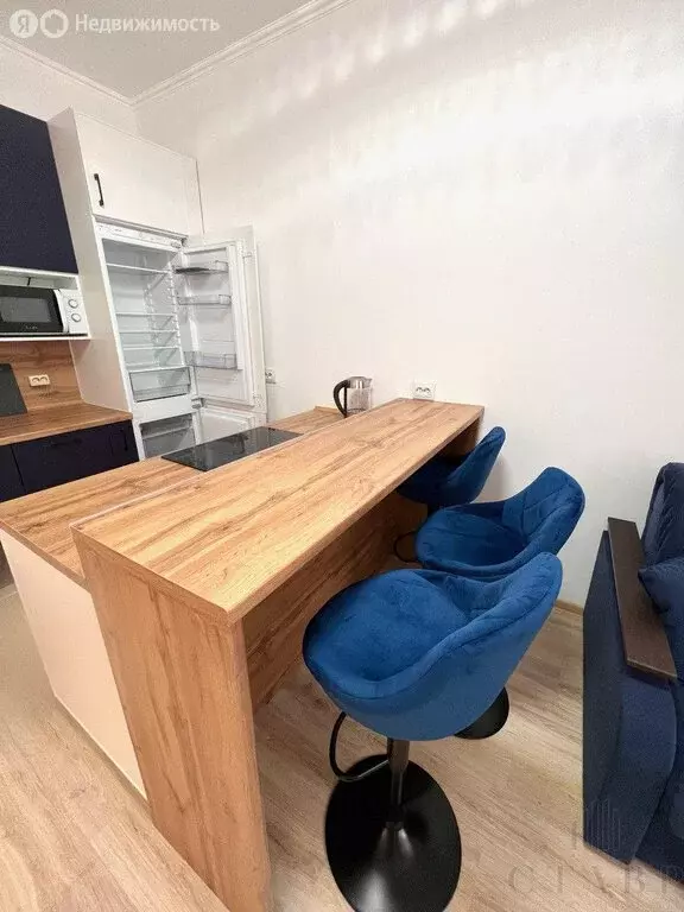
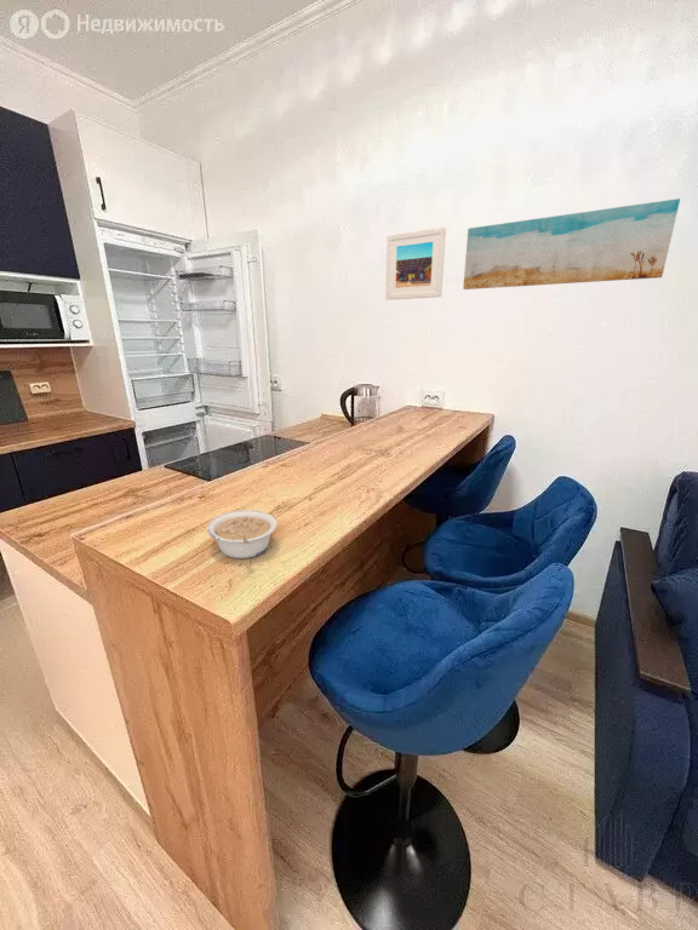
+ wall art [462,197,681,291]
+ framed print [384,226,447,302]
+ legume [206,509,279,559]
